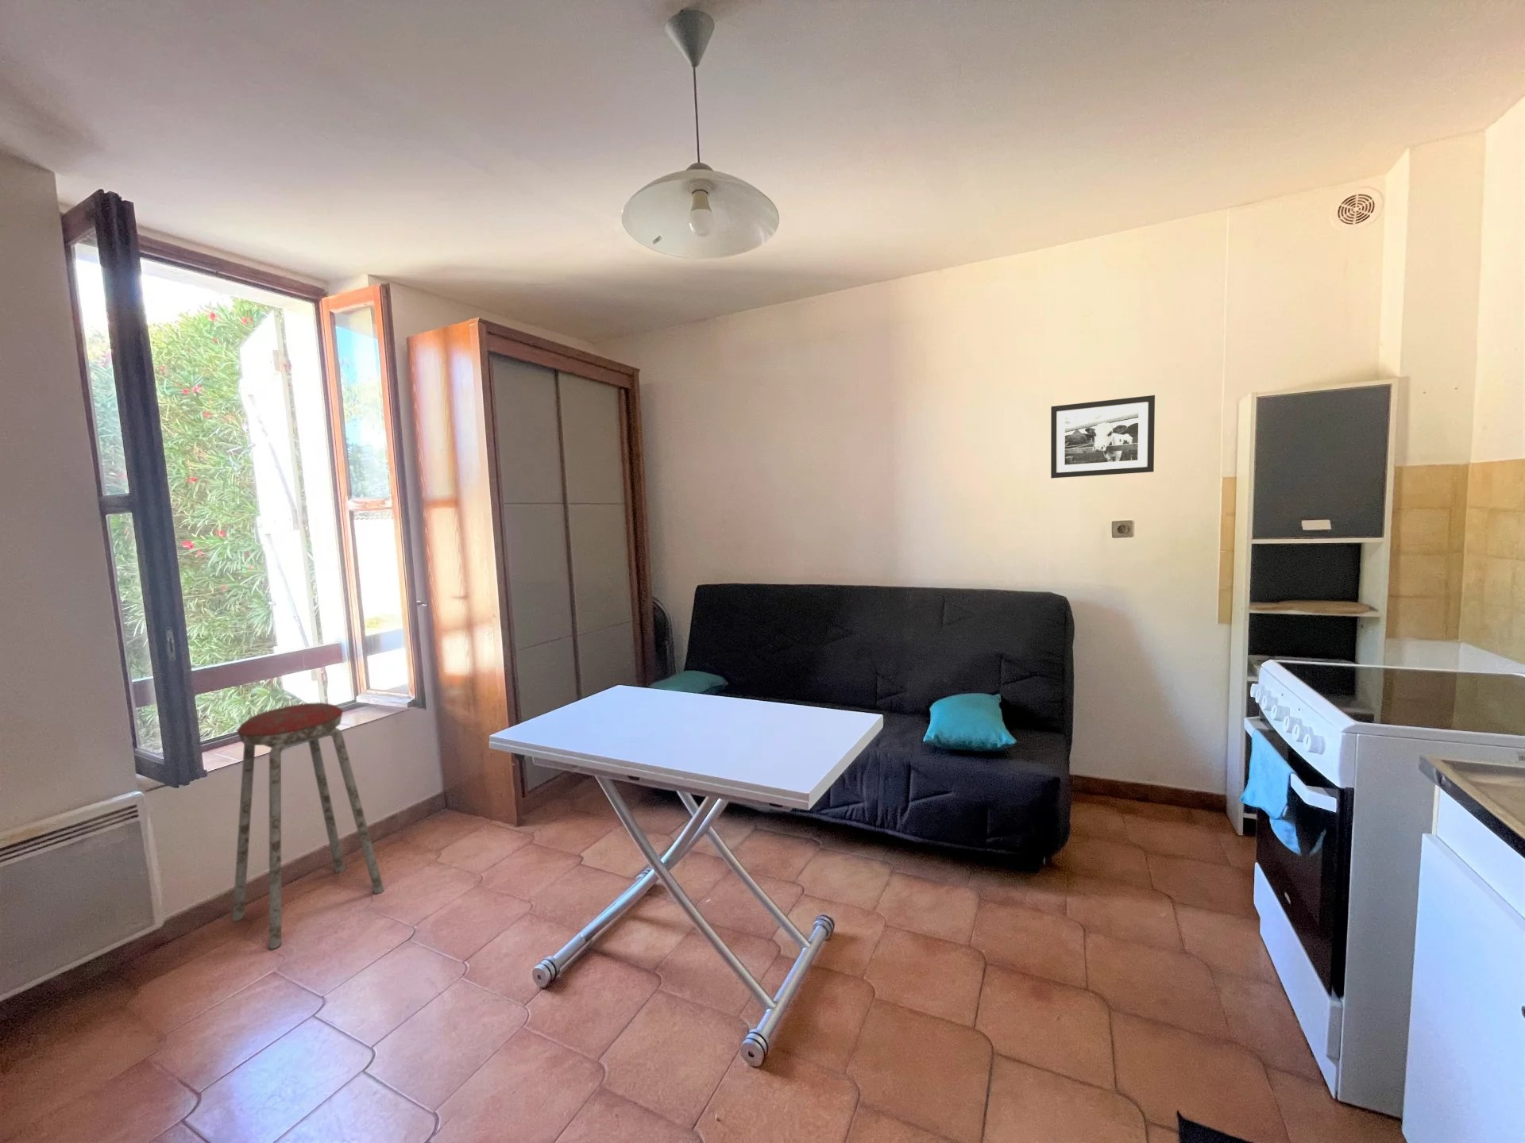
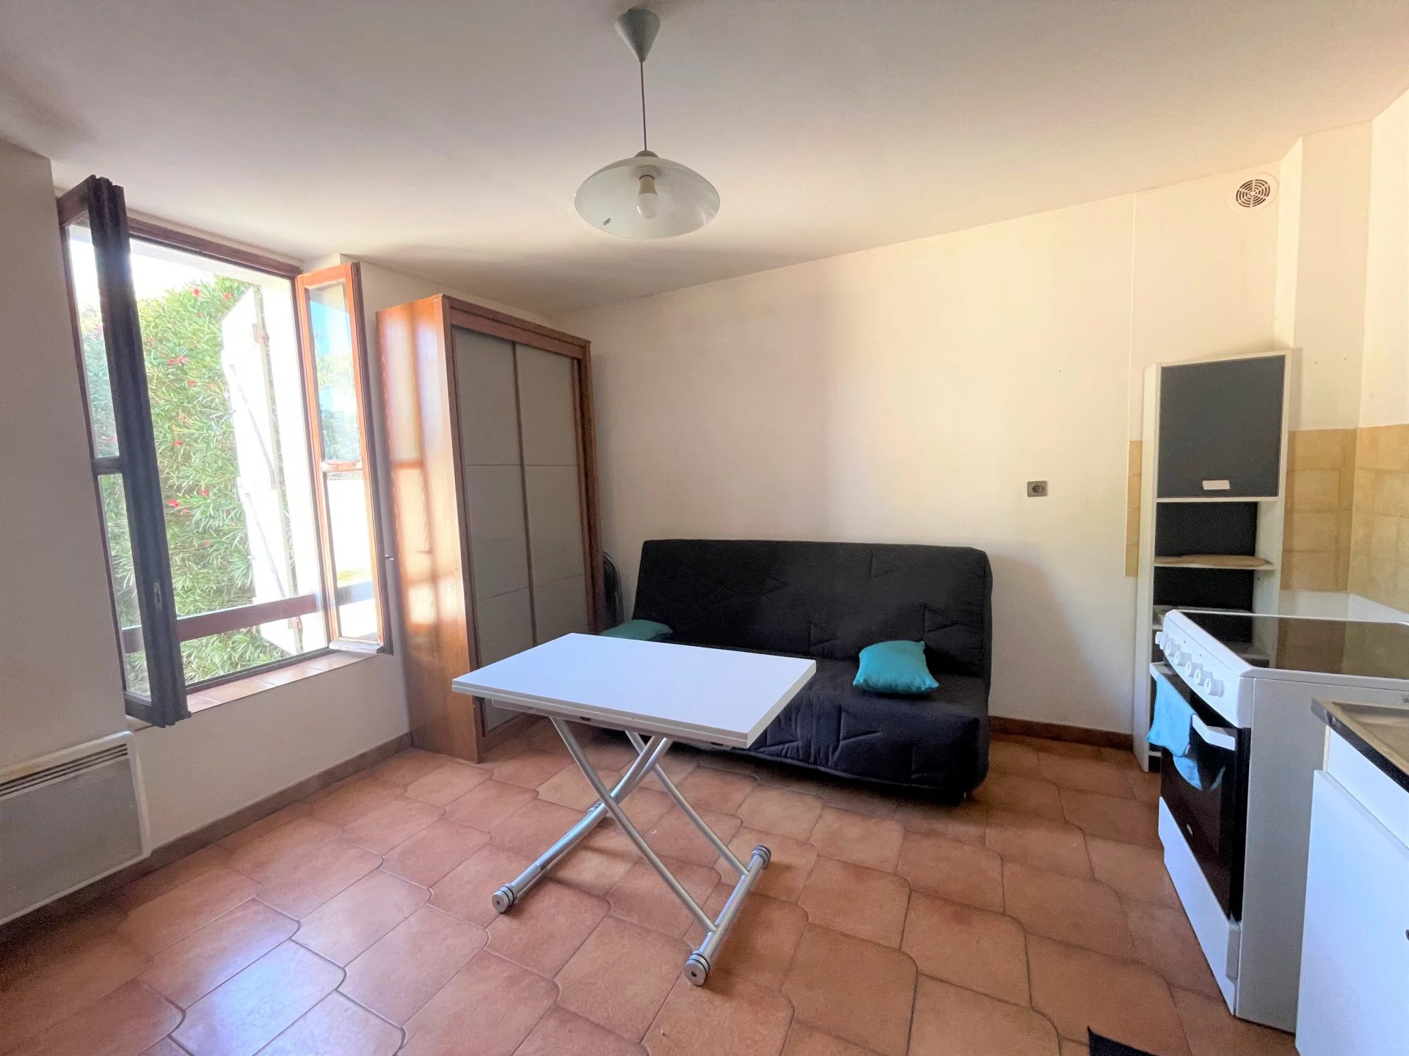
- picture frame [1049,395,1155,479]
- music stool [232,701,385,950]
